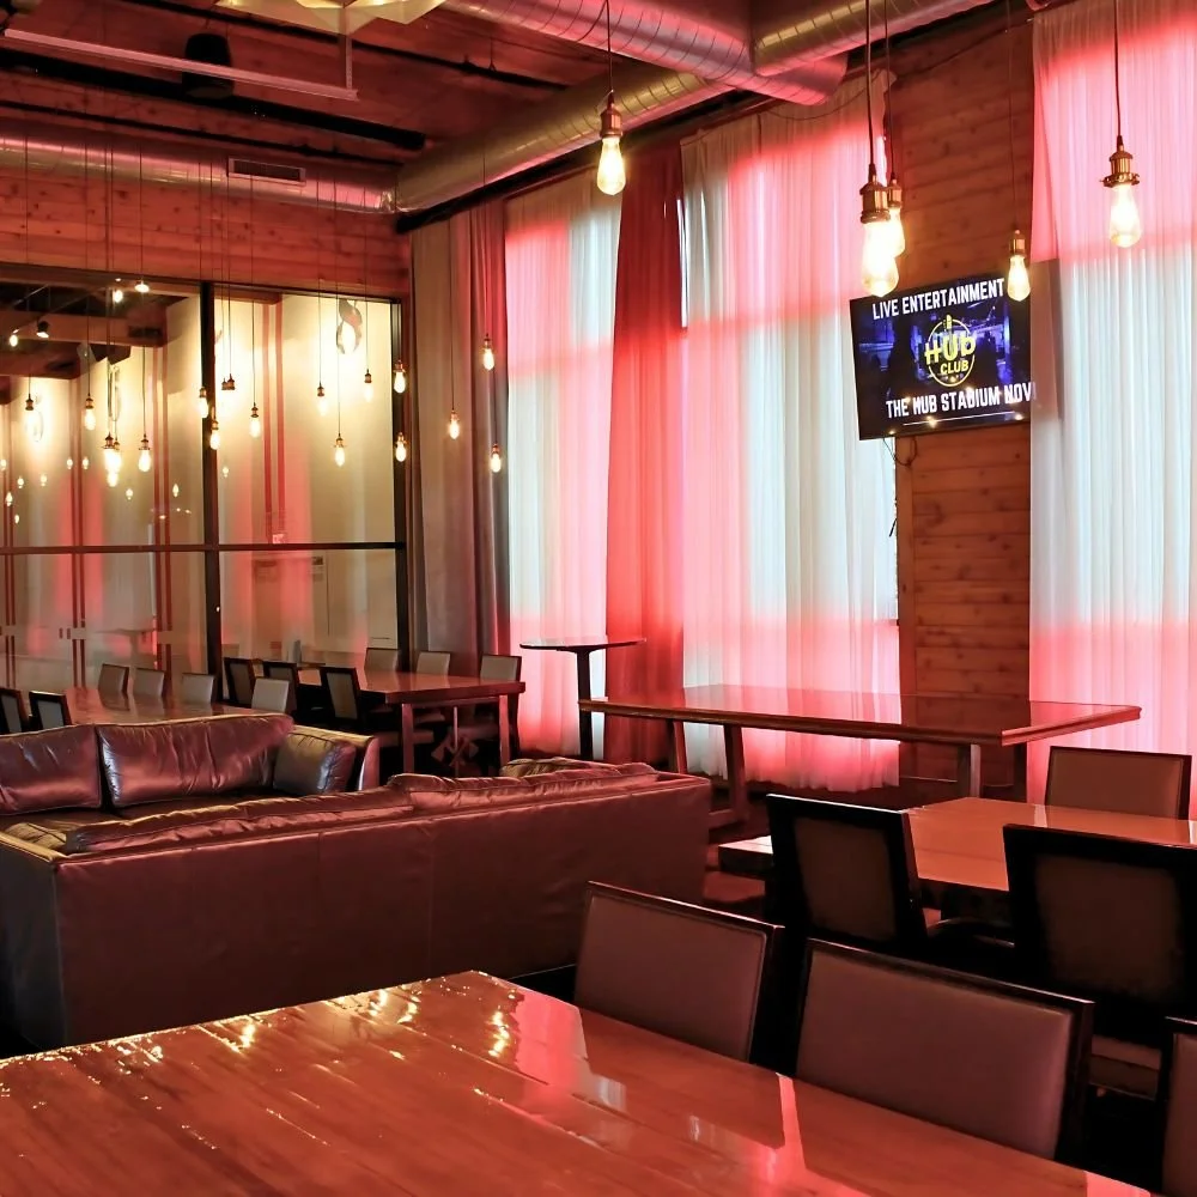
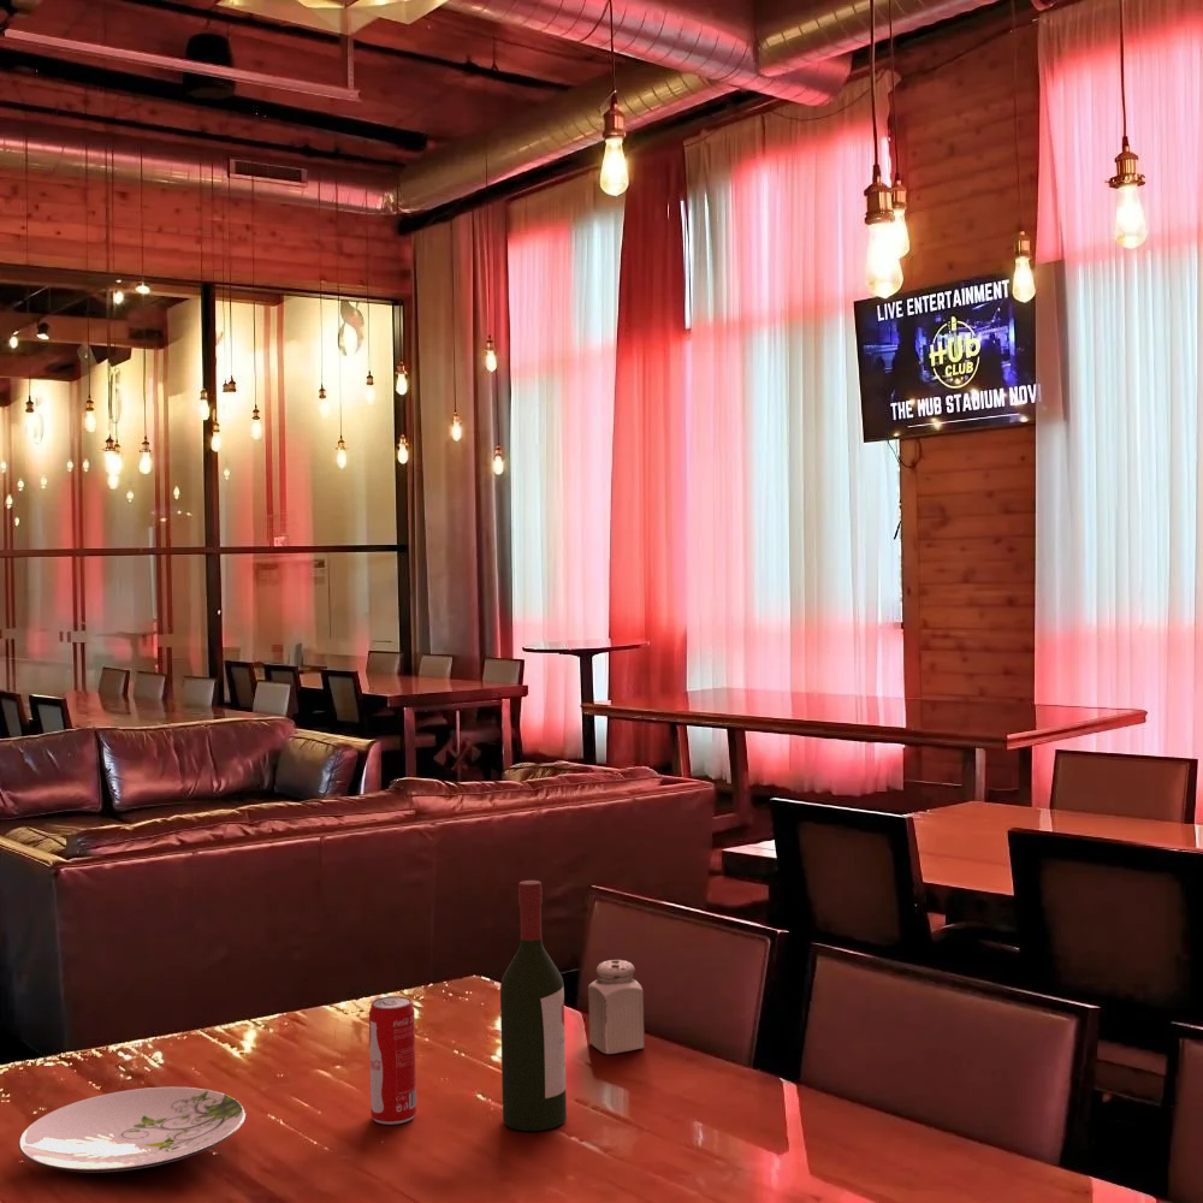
+ beverage can [368,995,417,1126]
+ salt shaker [587,959,645,1055]
+ plate [17,1086,247,1173]
+ wine bottle [499,879,568,1132]
